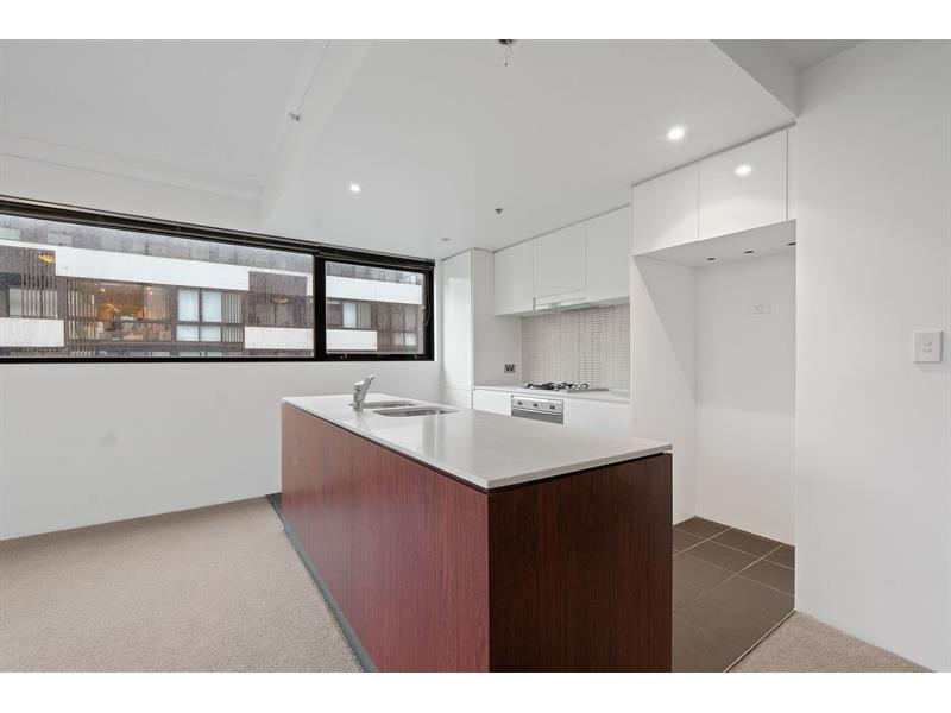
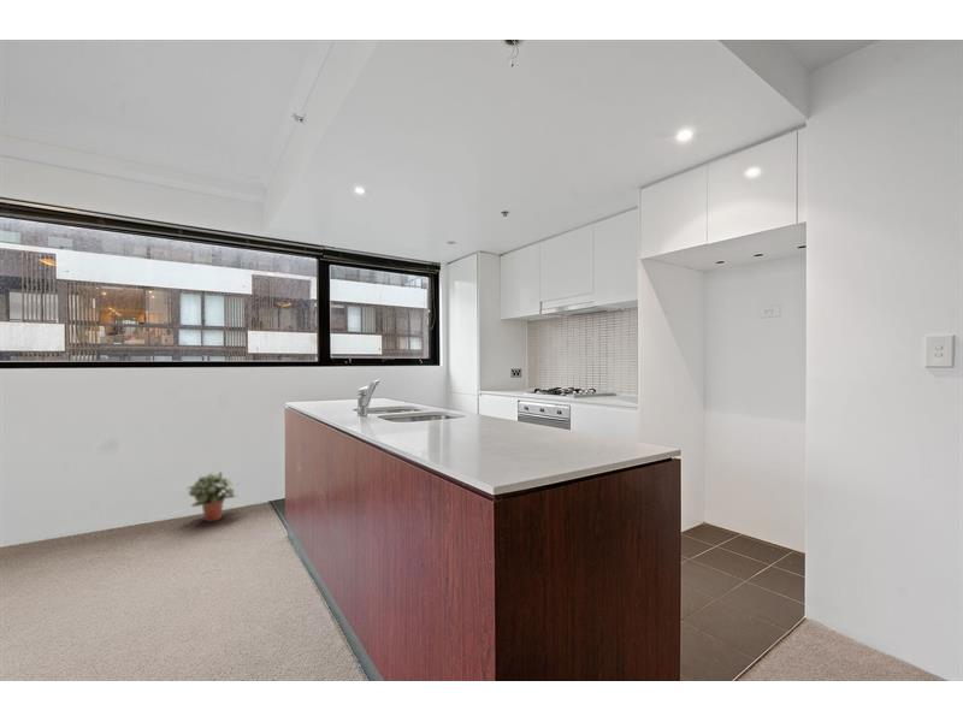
+ potted plant [185,471,241,522]
